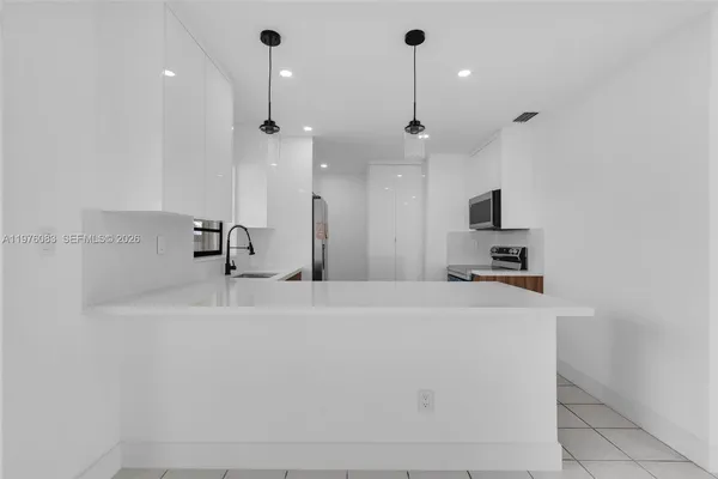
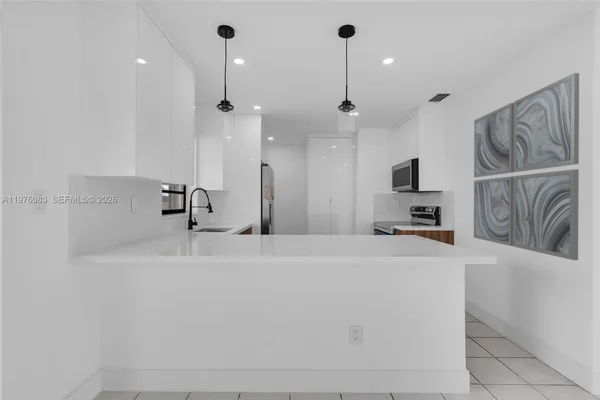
+ wall art [473,72,580,261]
